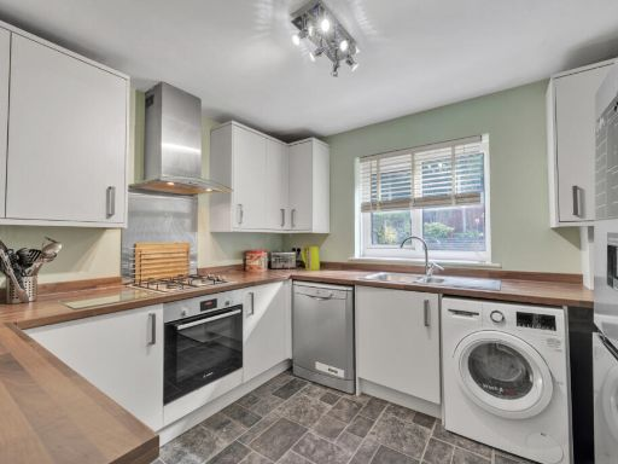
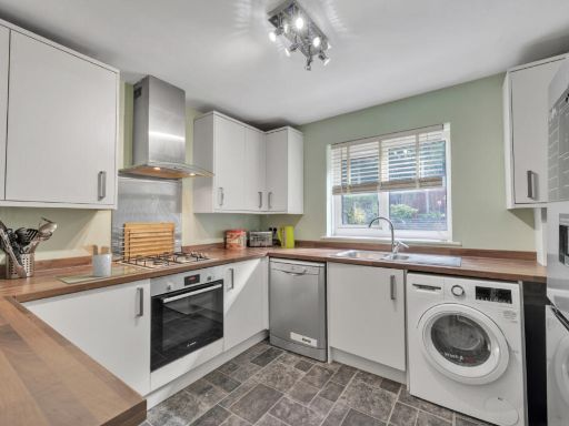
+ utensil holder [81,243,113,277]
